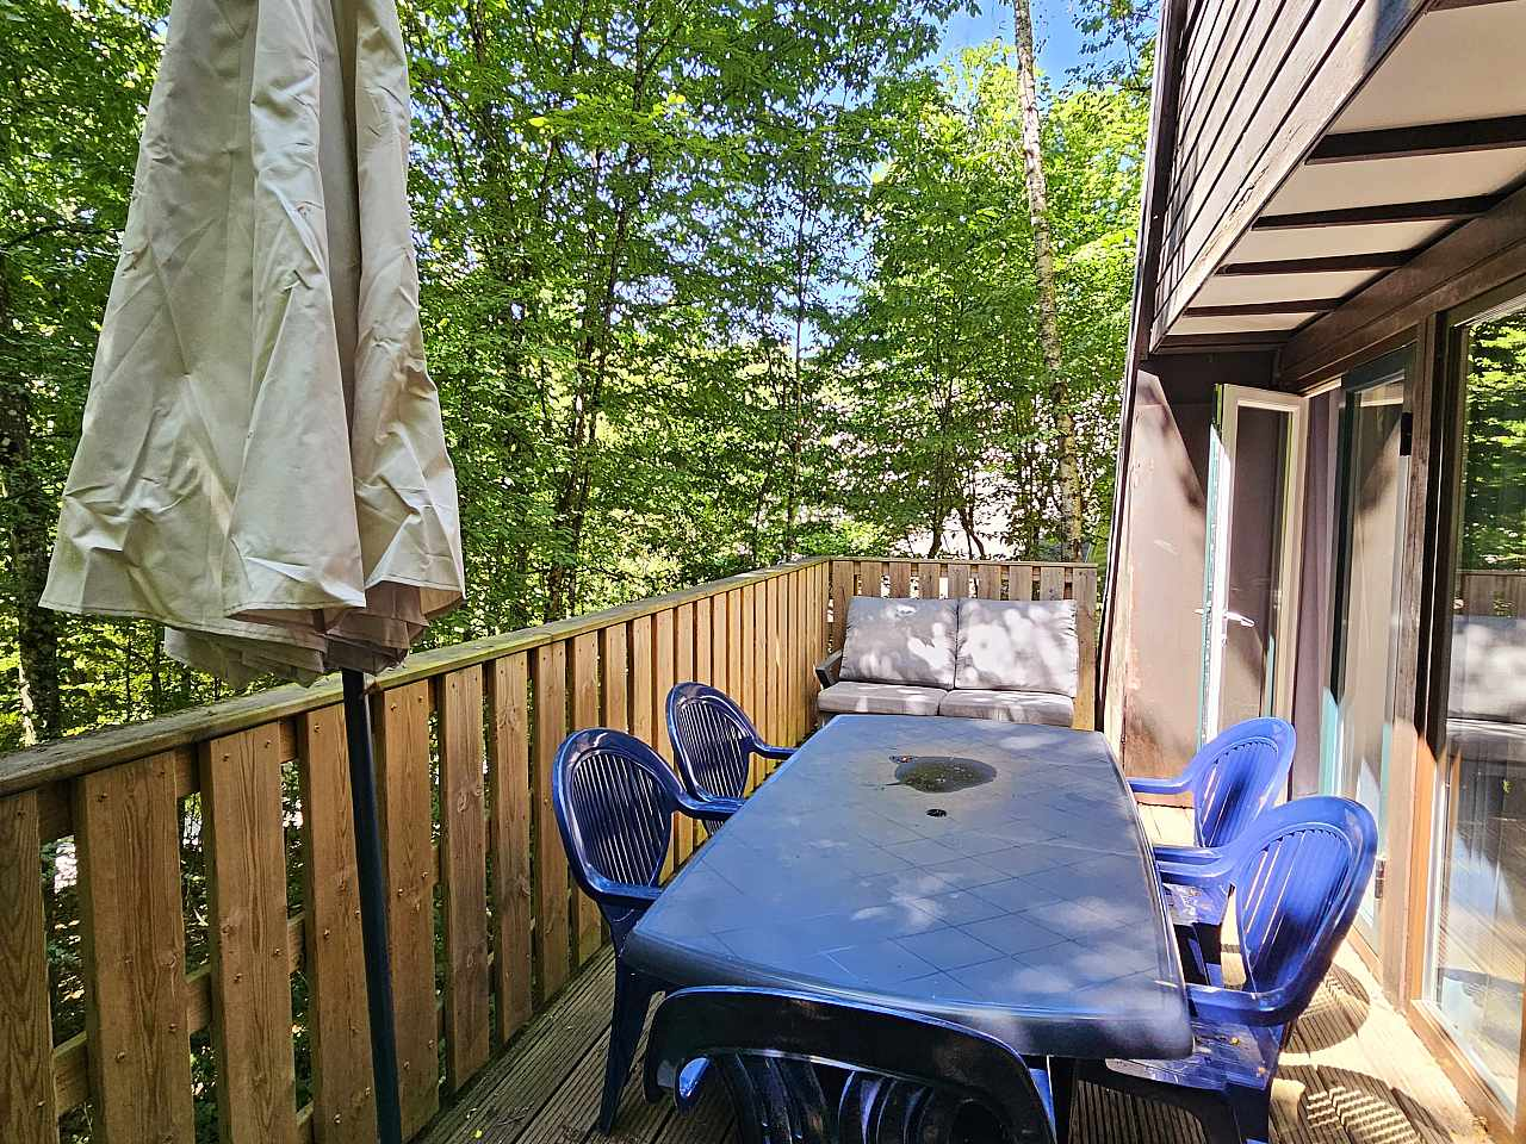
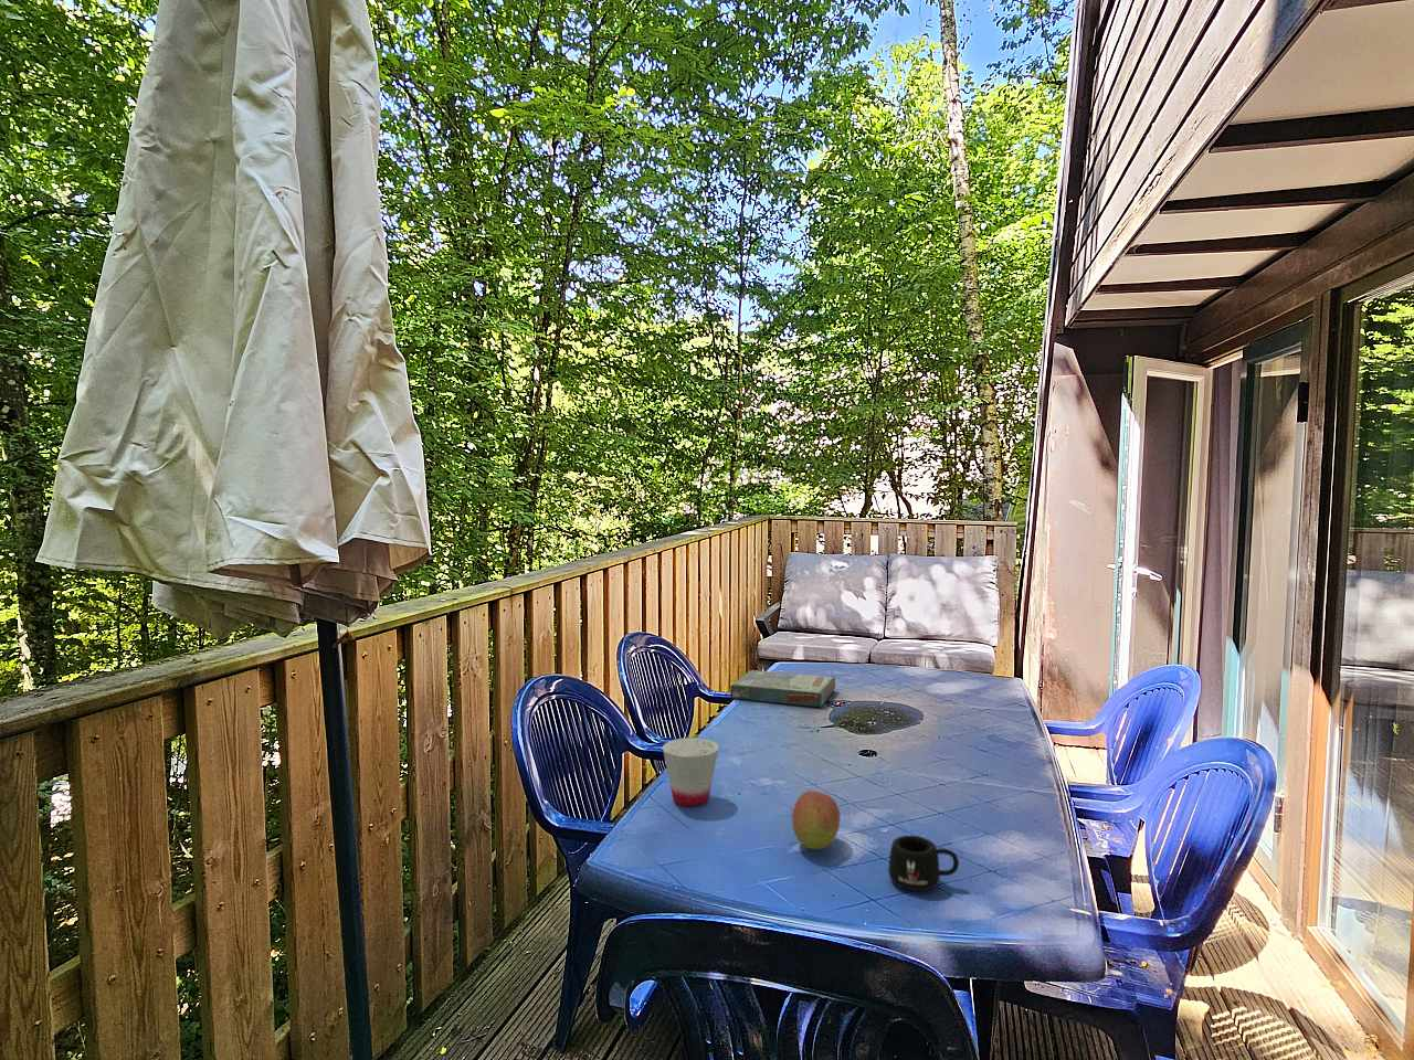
+ cup [661,736,720,807]
+ fruit [791,789,842,851]
+ board game [729,669,836,708]
+ mug [887,835,960,892]
